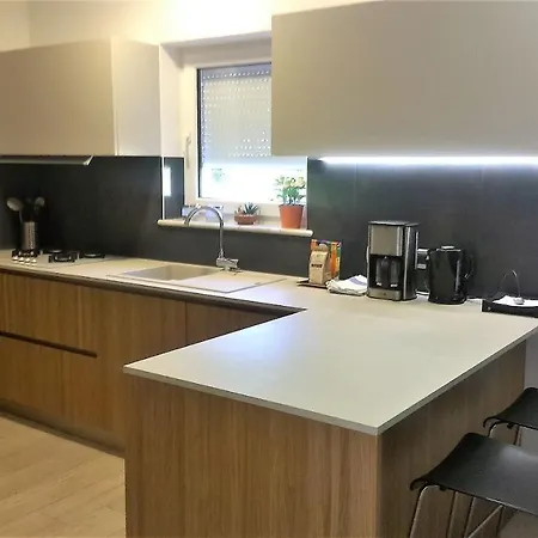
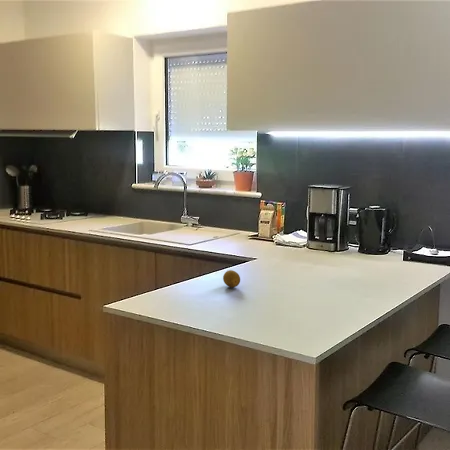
+ fruit [222,269,241,288]
